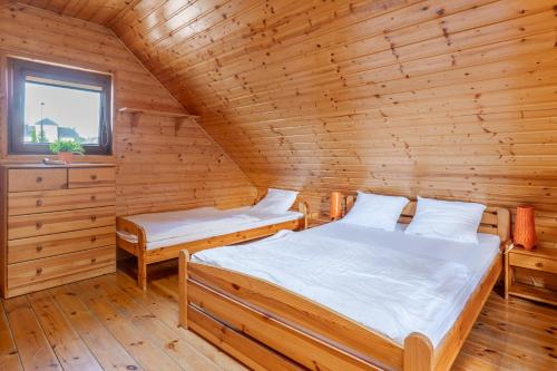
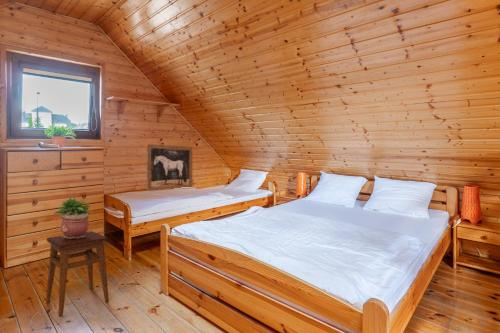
+ stool [45,230,110,318]
+ potted plant [53,194,94,239]
+ wall art [146,143,193,192]
